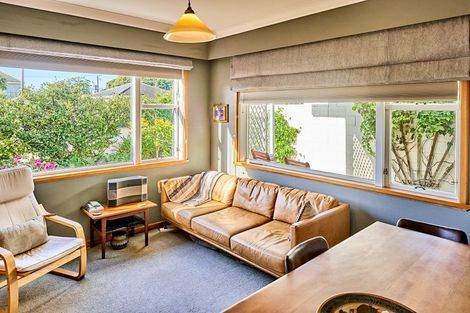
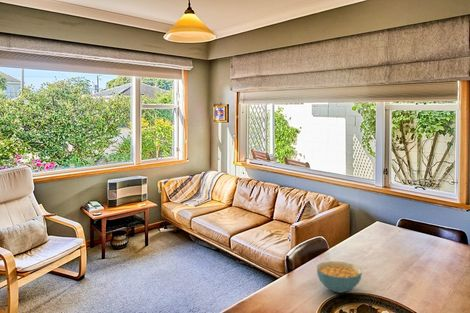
+ cereal bowl [316,260,363,294]
